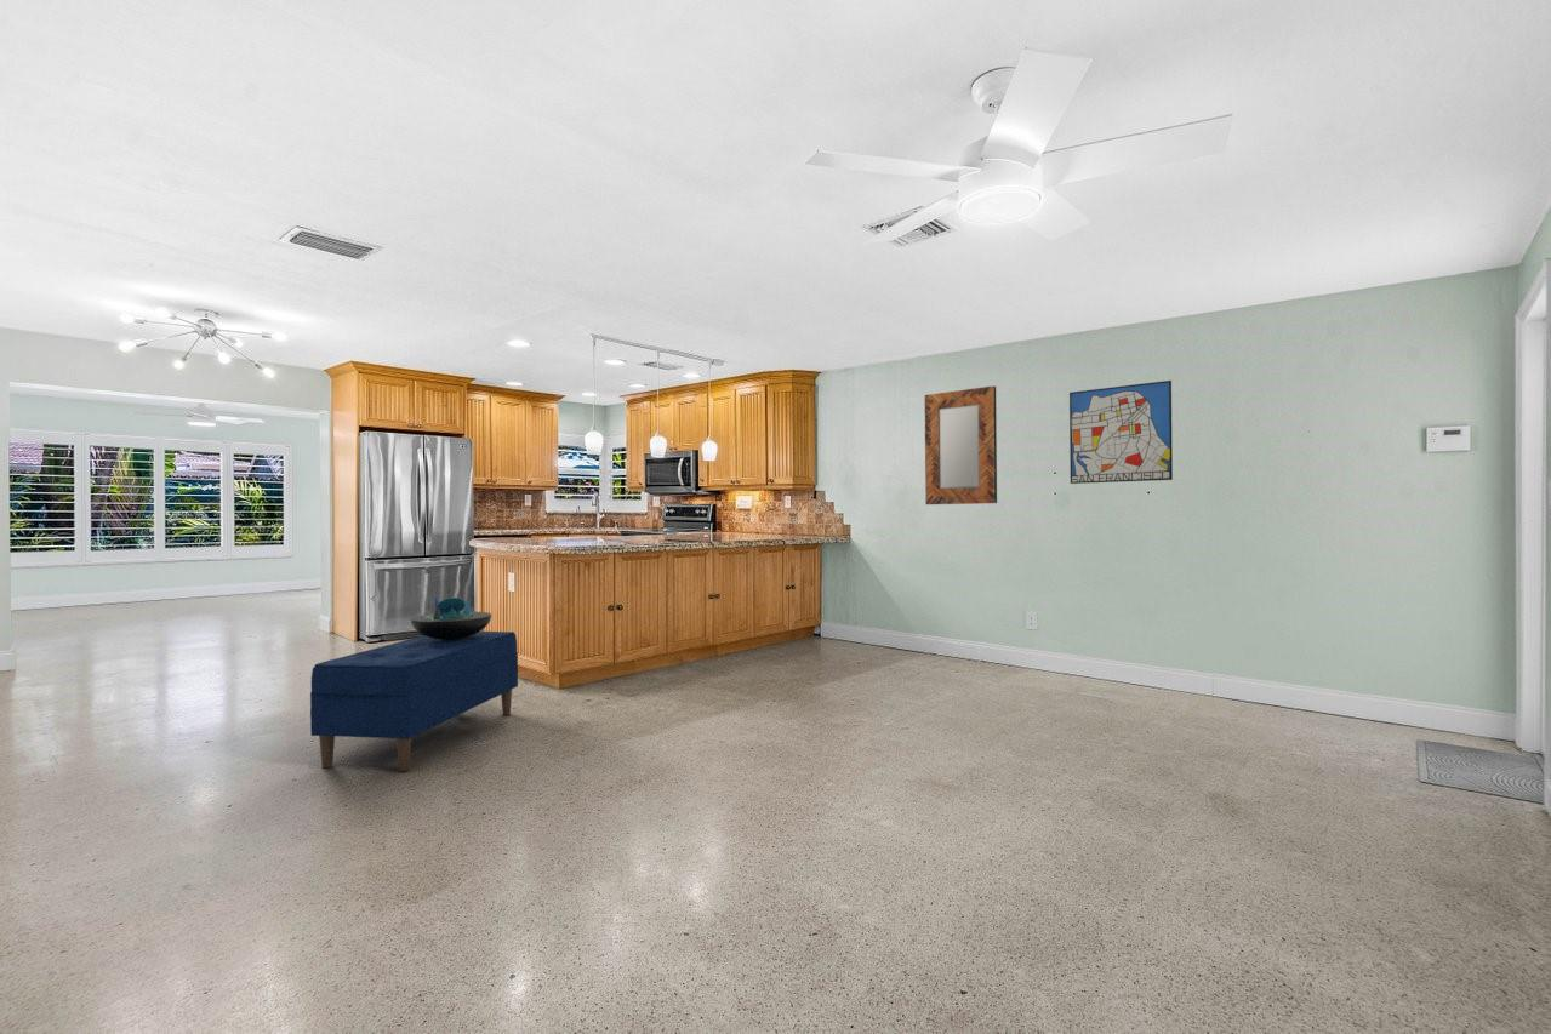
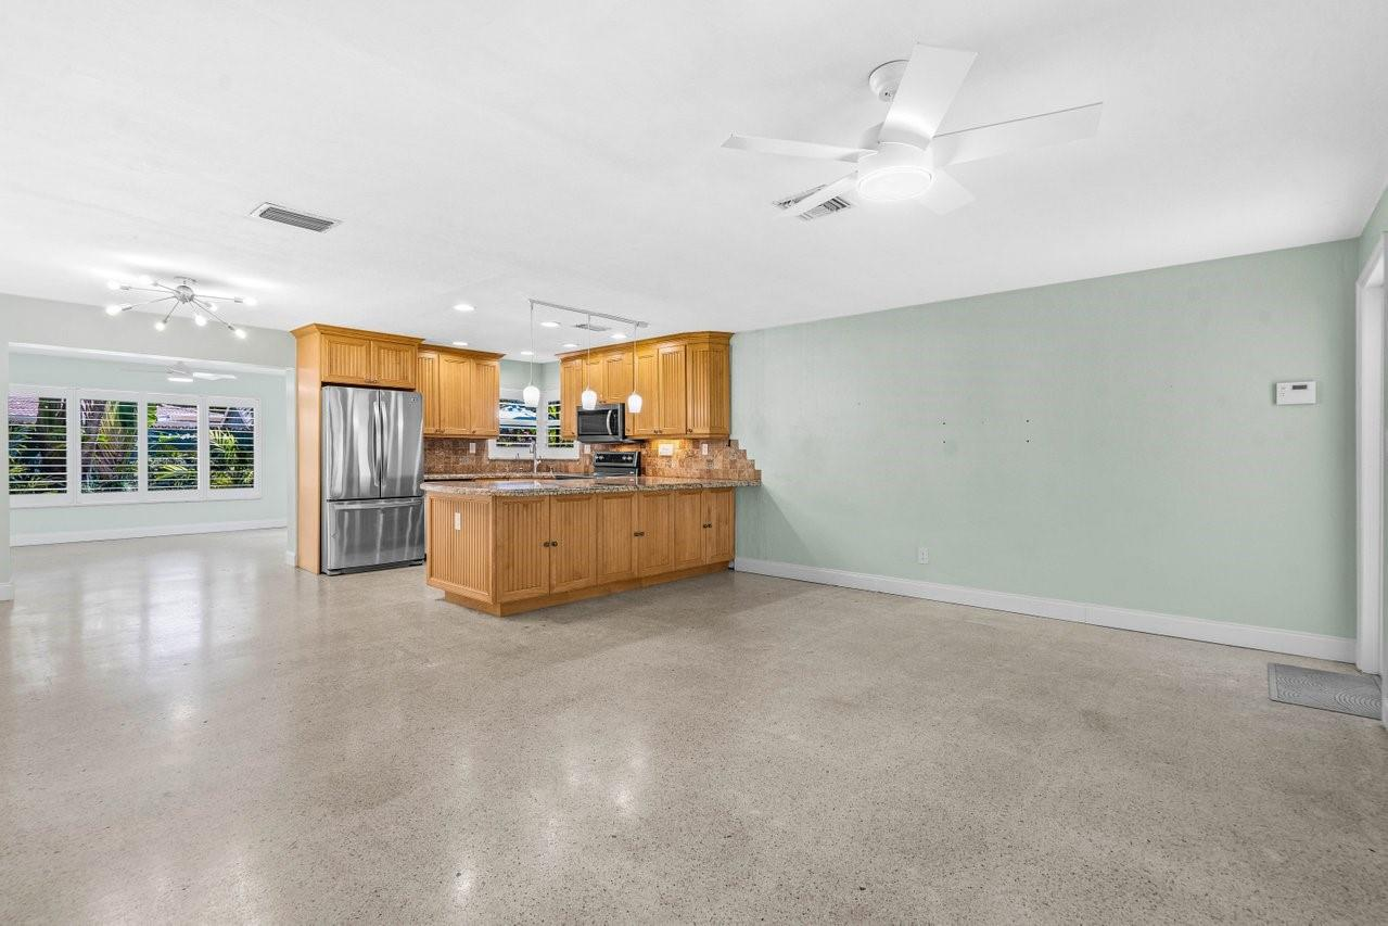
- bench [309,630,519,772]
- decorative bowl [410,594,492,640]
- home mirror [924,385,998,505]
- wall art [1068,379,1174,485]
